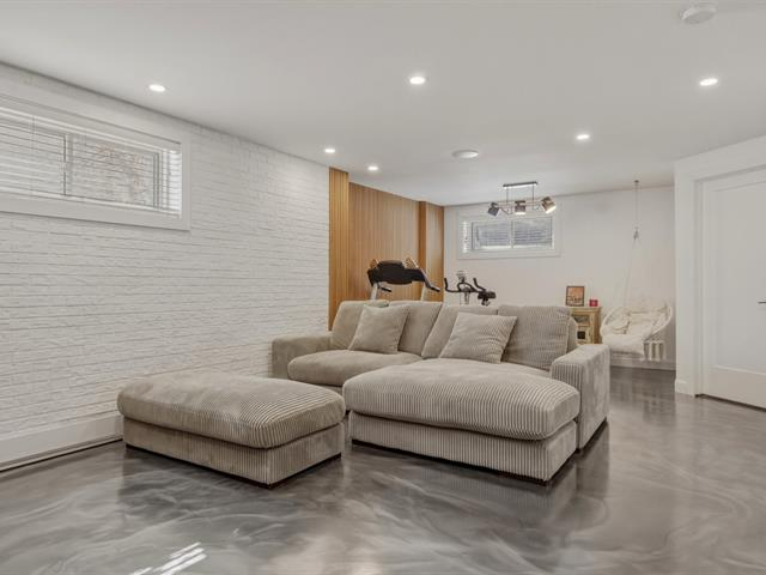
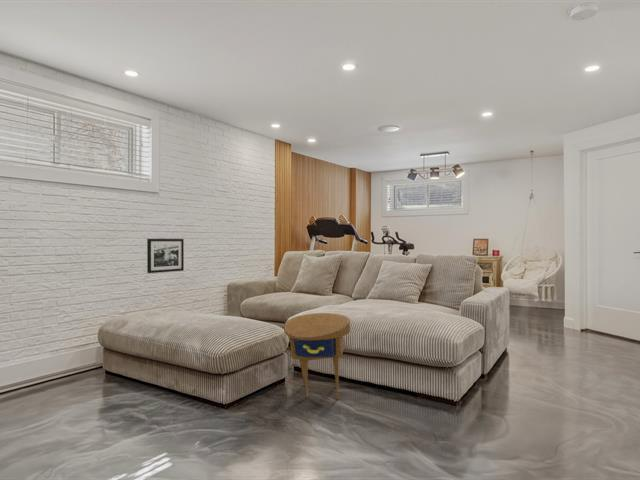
+ side table [283,312,351,400]
+ picture frame [146,238,185,274]
